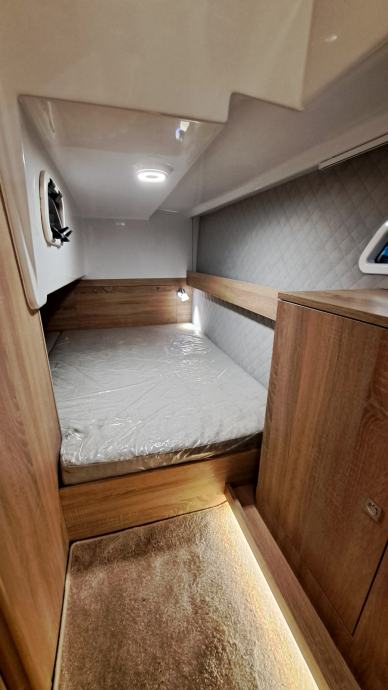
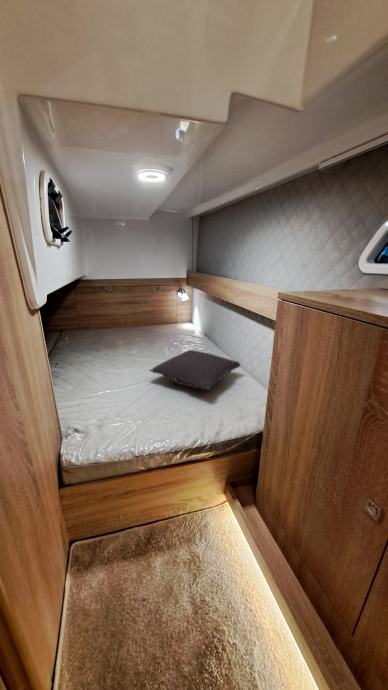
+ pillow [148,349,242,391]
